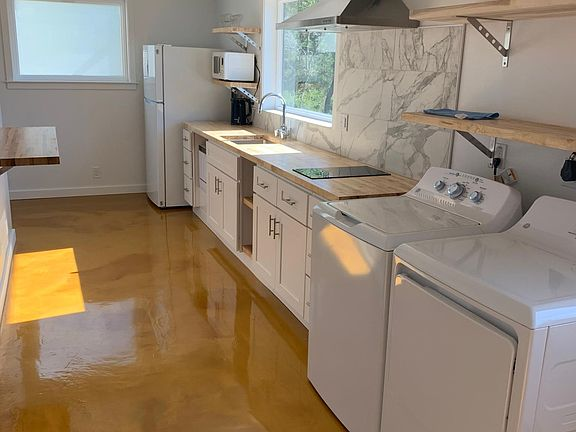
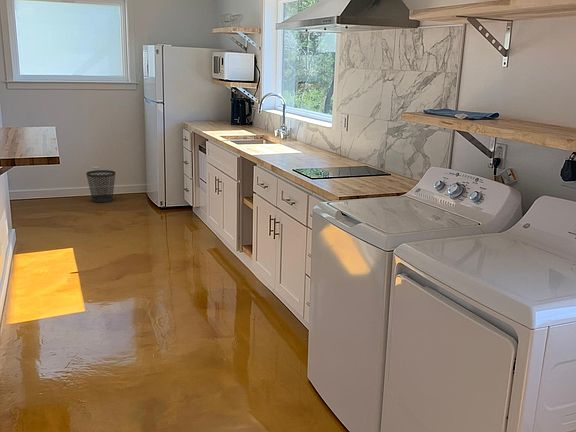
+ wastebasket [85,169,116,203]
